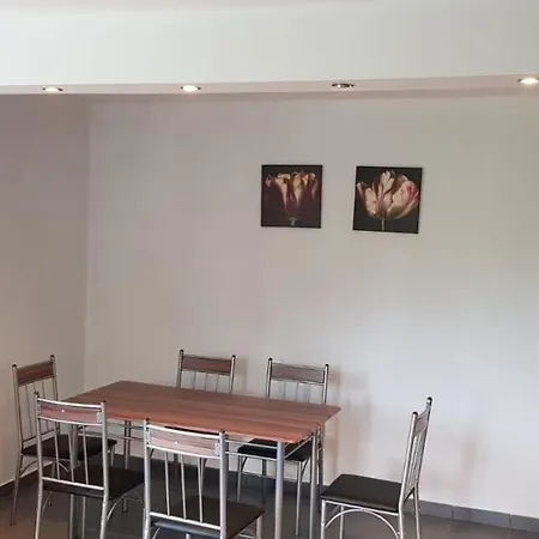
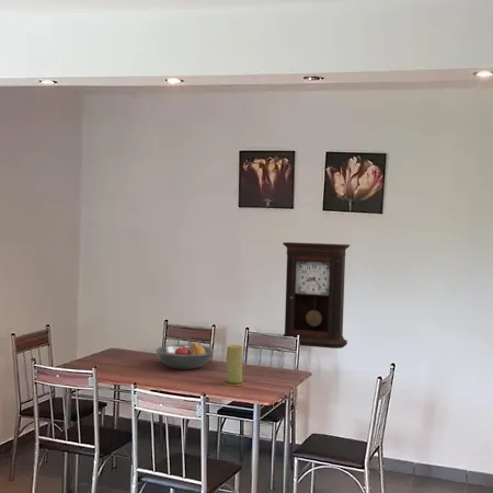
+ candle [222,344,245,387]
+ fruit bowl [154,341,216,370]
+ pendulum clock [282,241,351,349]
